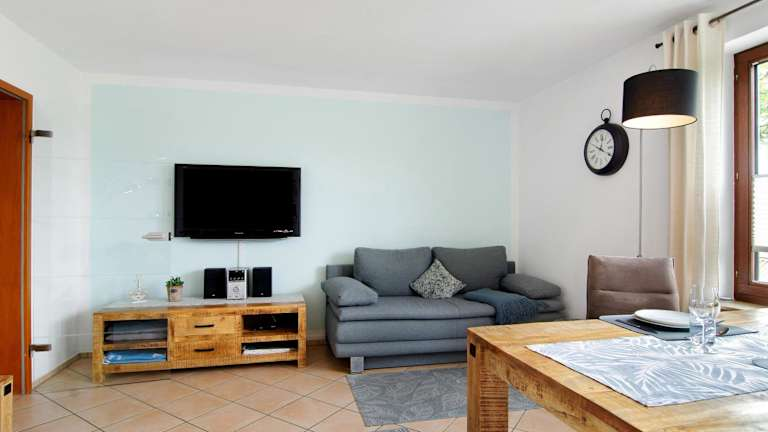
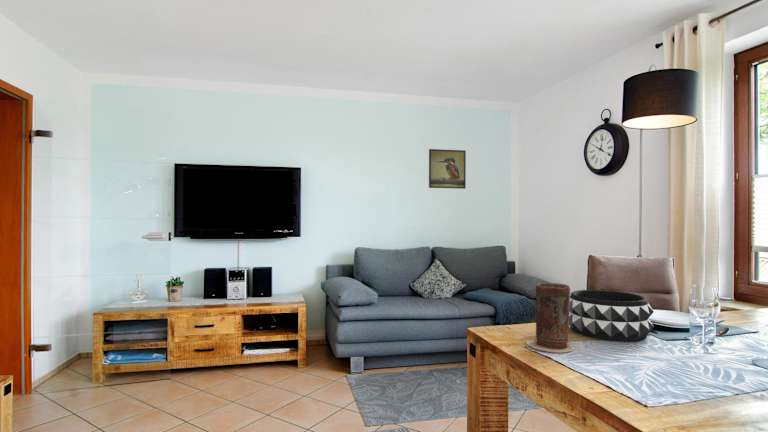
+ vase [526,282,574,354]
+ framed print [428,148,467,190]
+ decorative bowl [569,289,655,343]
